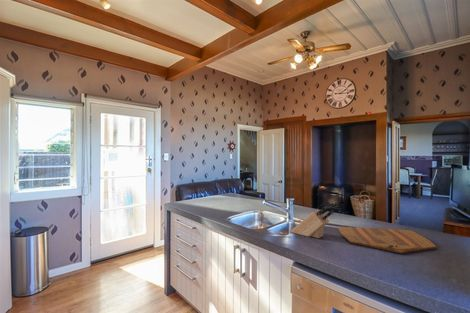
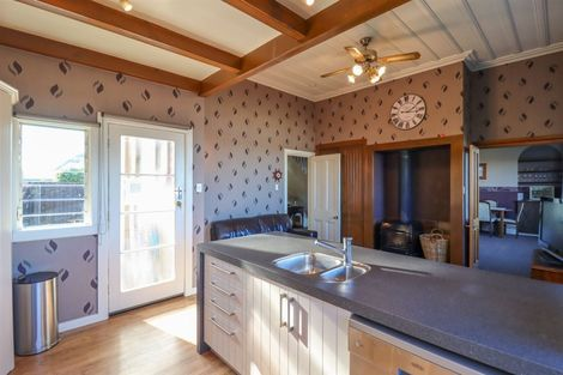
- knife block [290,203,335,239]
- cutting board [338,226,438,255]
